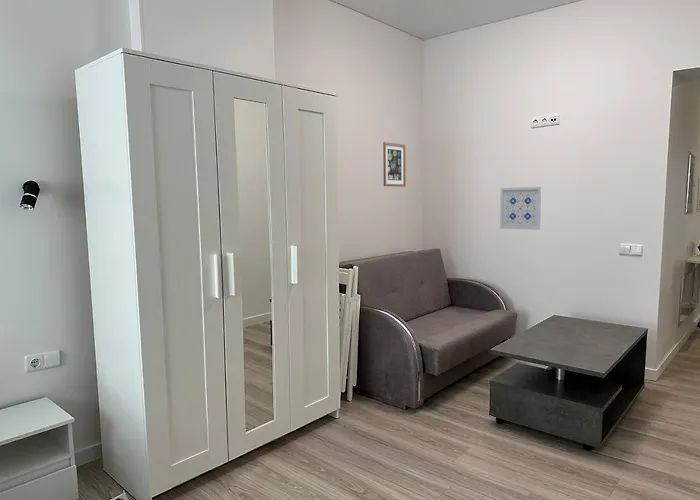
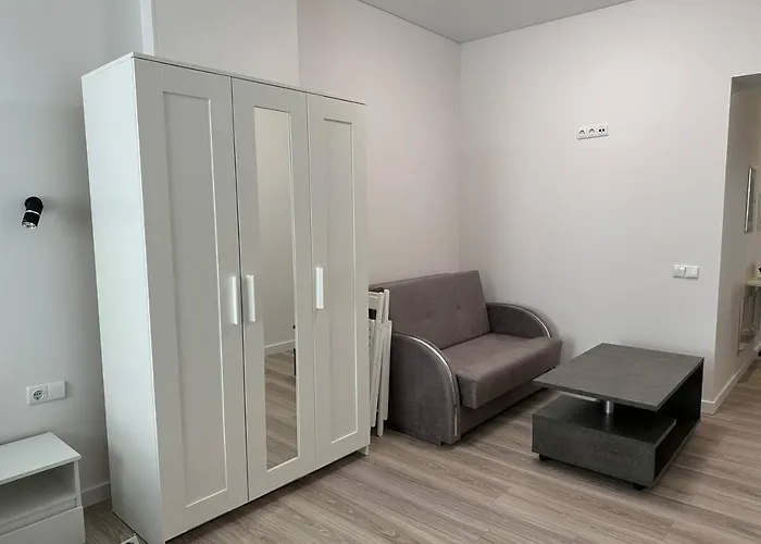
- wall art [382,141,407,188]
- wall art [499,186,544,231]
